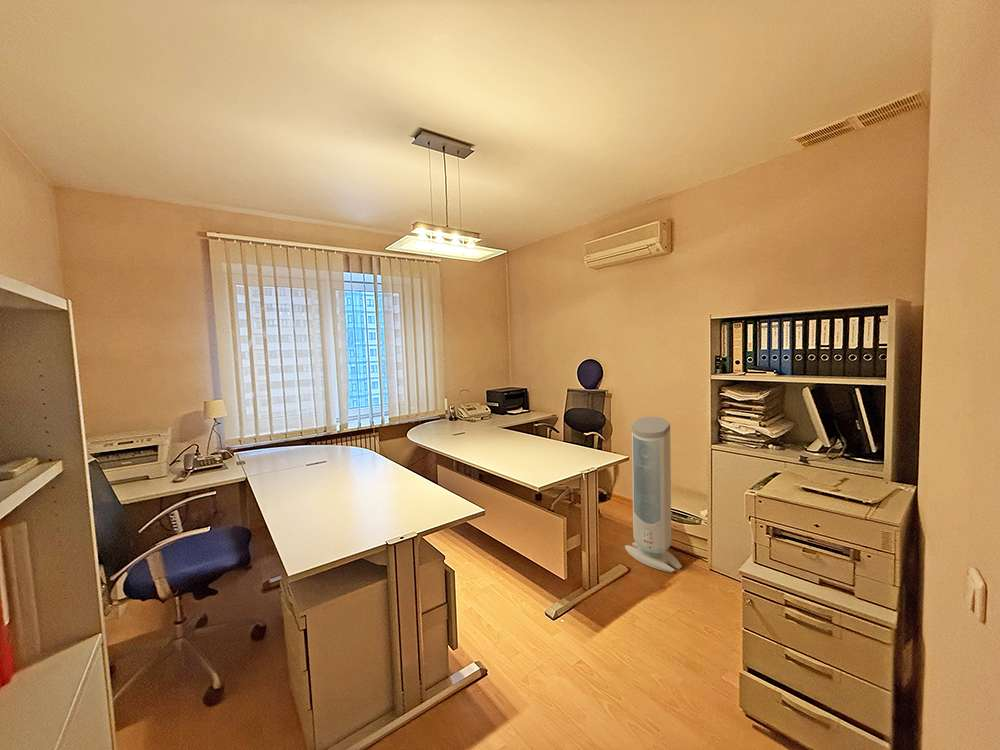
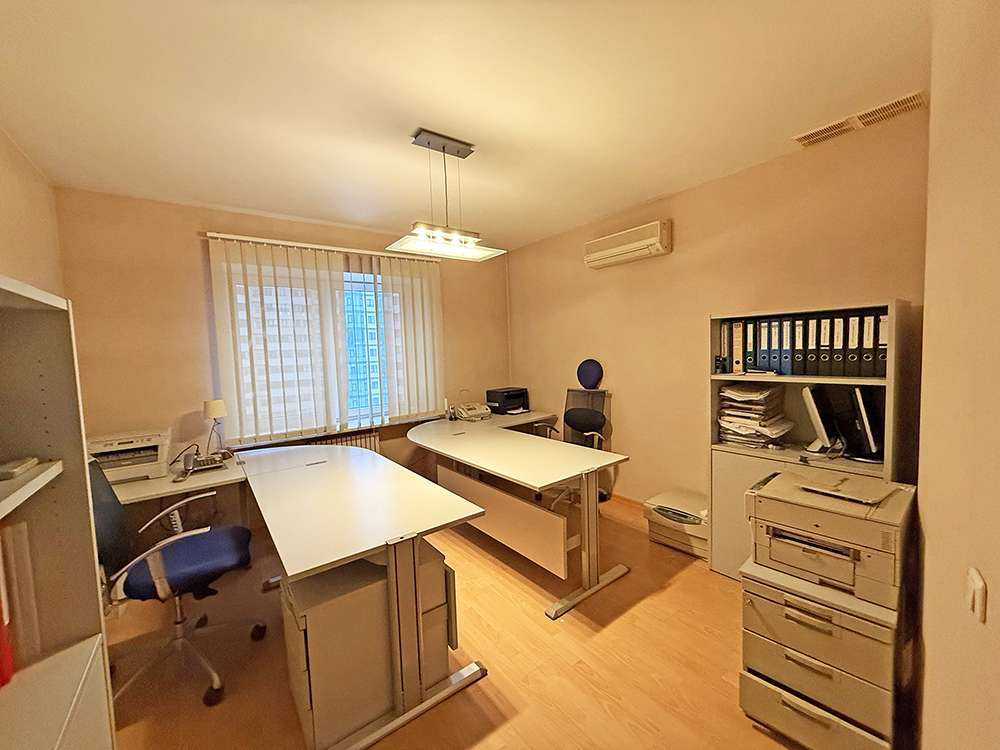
- air purifier [624,416,683,574]
